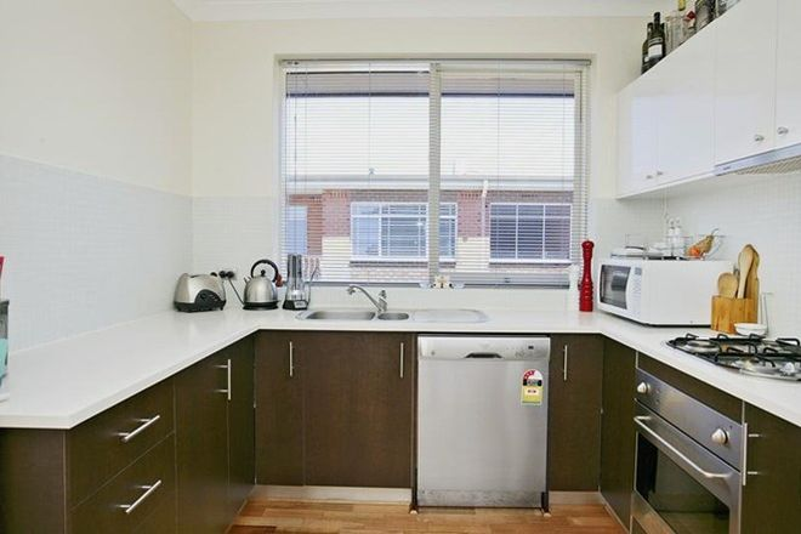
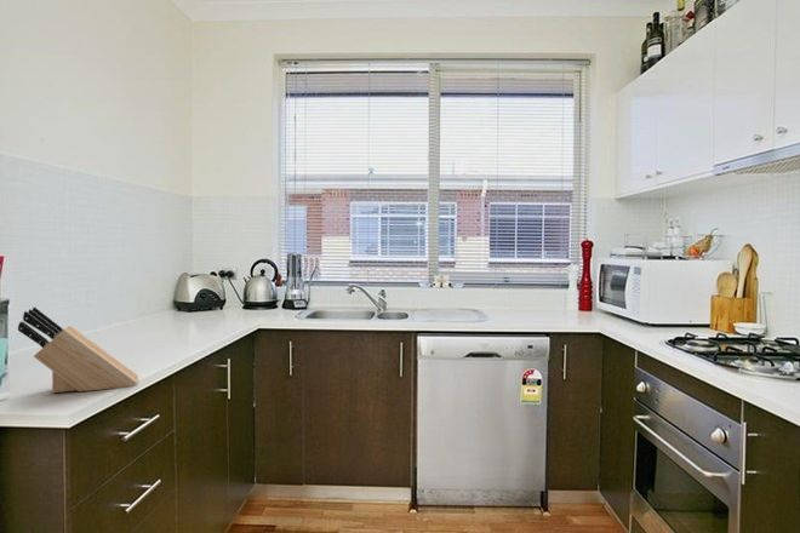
+ knife block [17,306,139,394]
